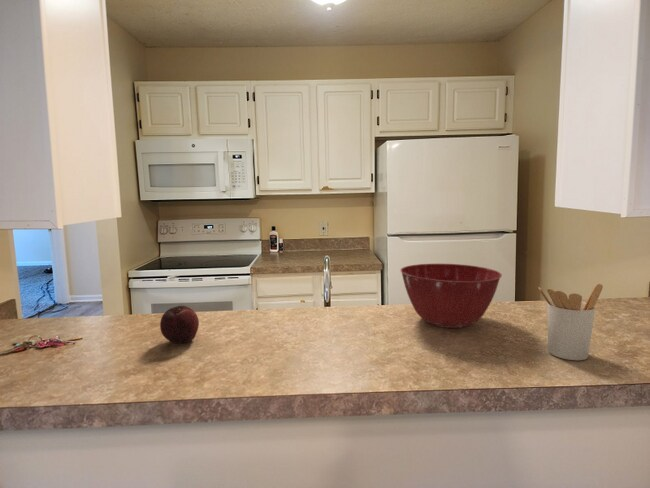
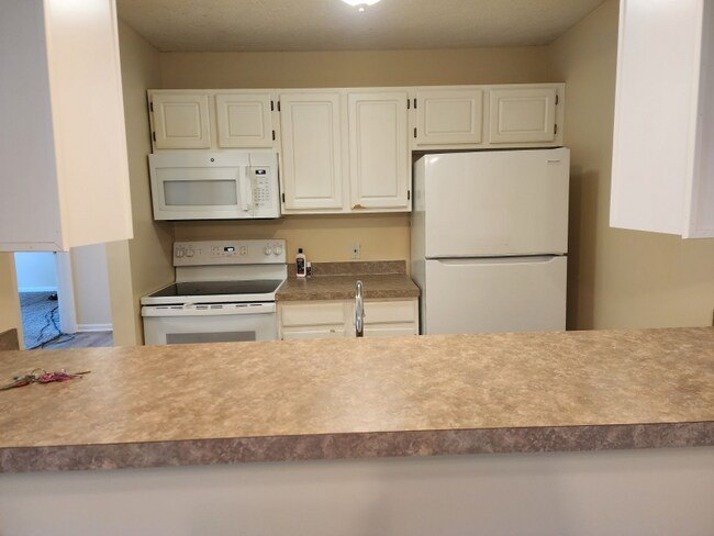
- utensil holder [537,283,604,361]
- mixing bowl [399,263,503,329]
- fruit [159,305,200,344]
